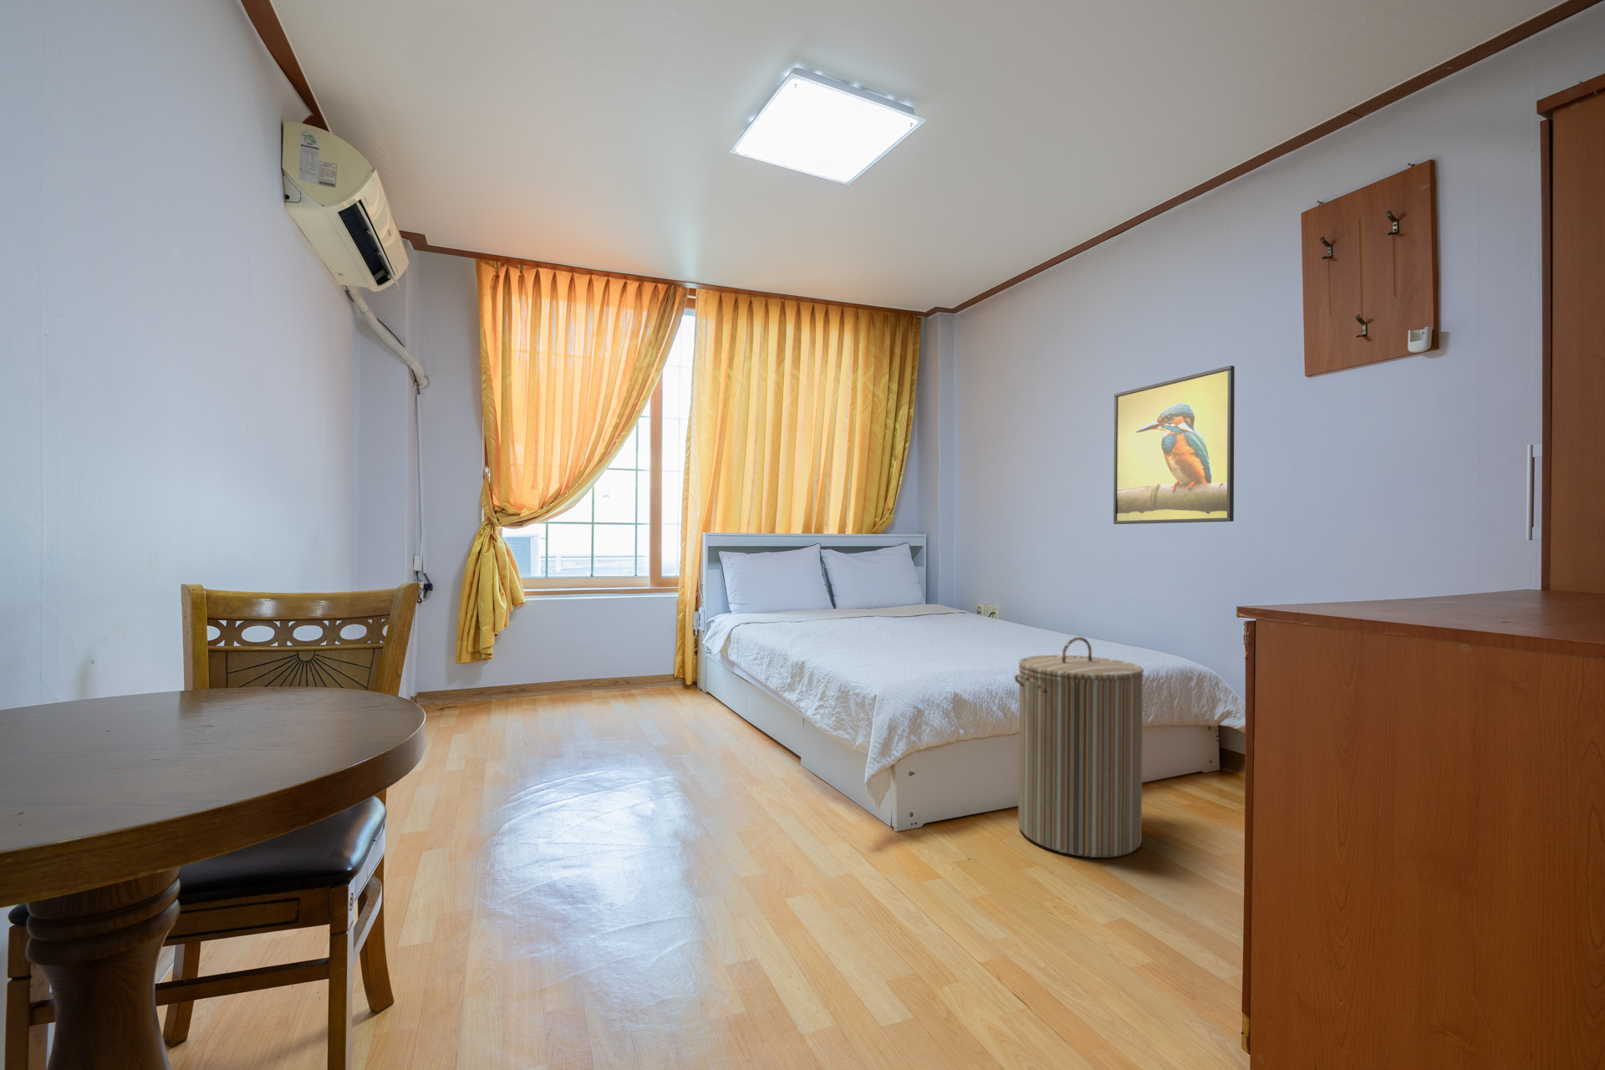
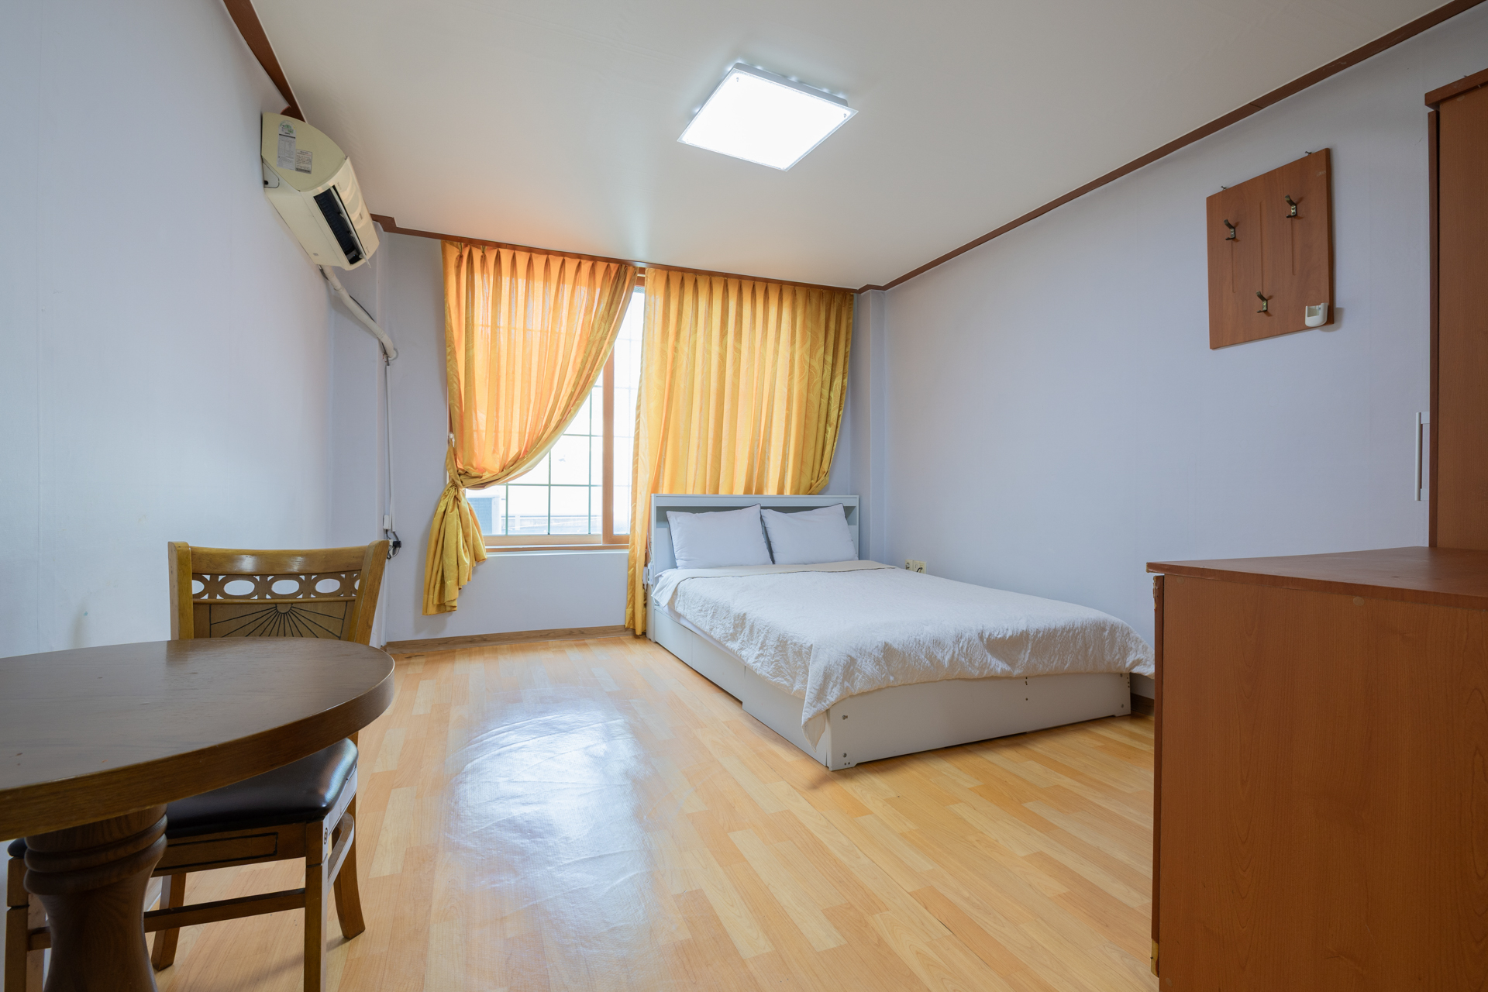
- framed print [1113,365,1236,525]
- laundry hamper [1013,637,1144,859]
